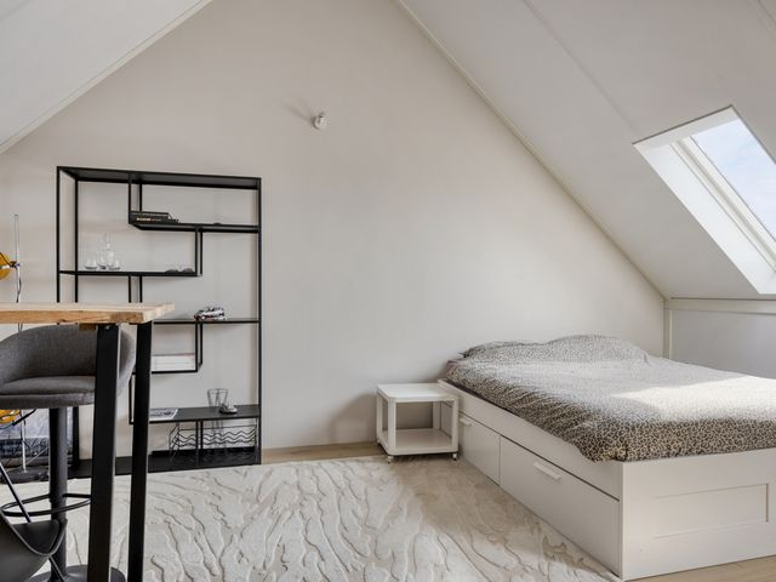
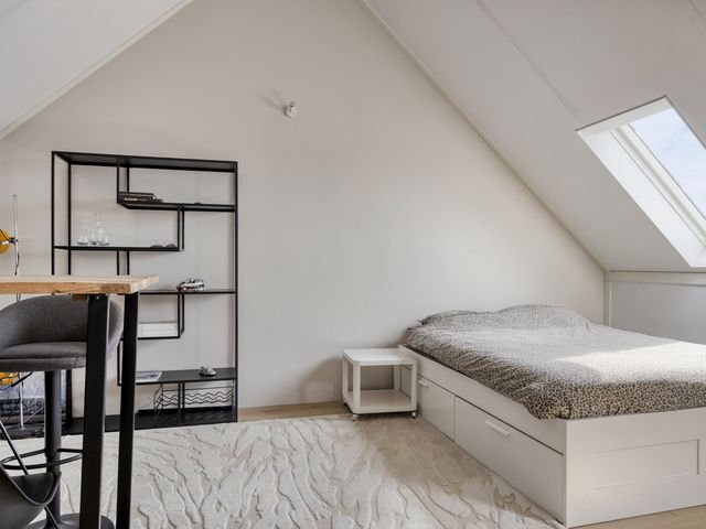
- vase [206,388,229,462]
